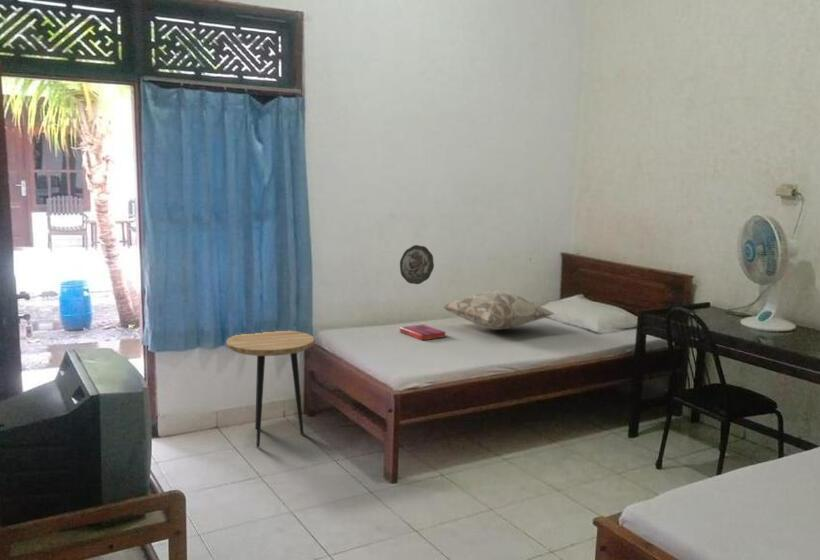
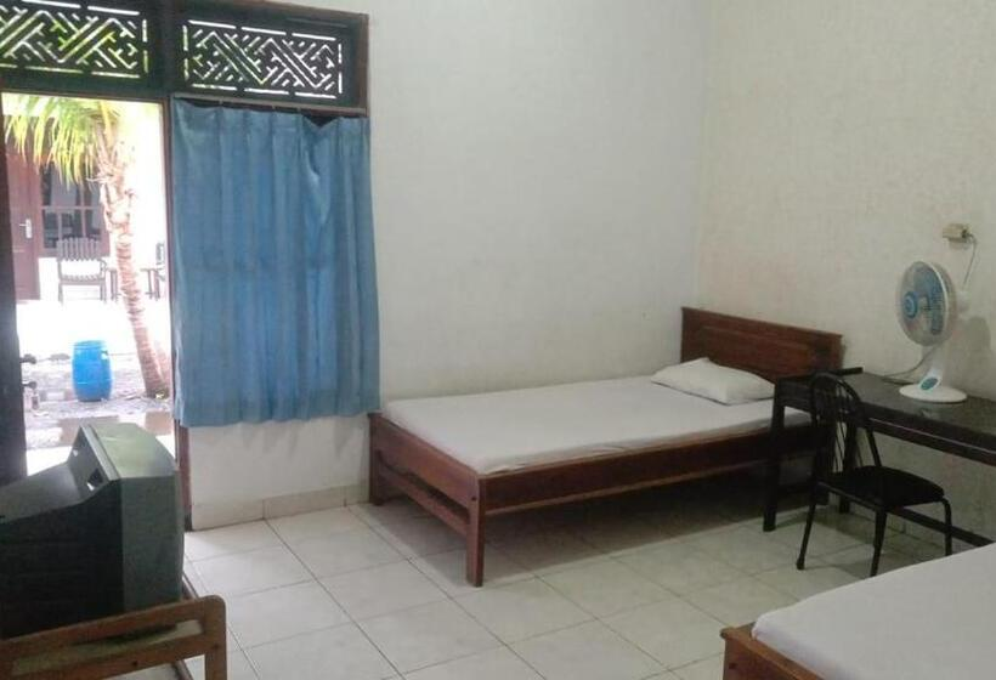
- hardback book [399,324,447,342]
- decorative pillow [442,289,555,331]
- decorative plate [399,244,435,285]
- side table [225,330,315,448]
